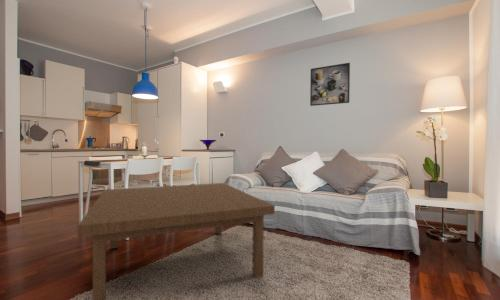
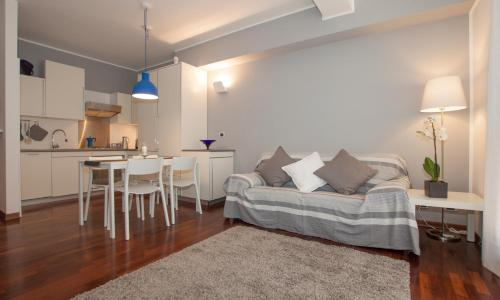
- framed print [309,62,351,107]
- coffee table [77,182,276,300]
